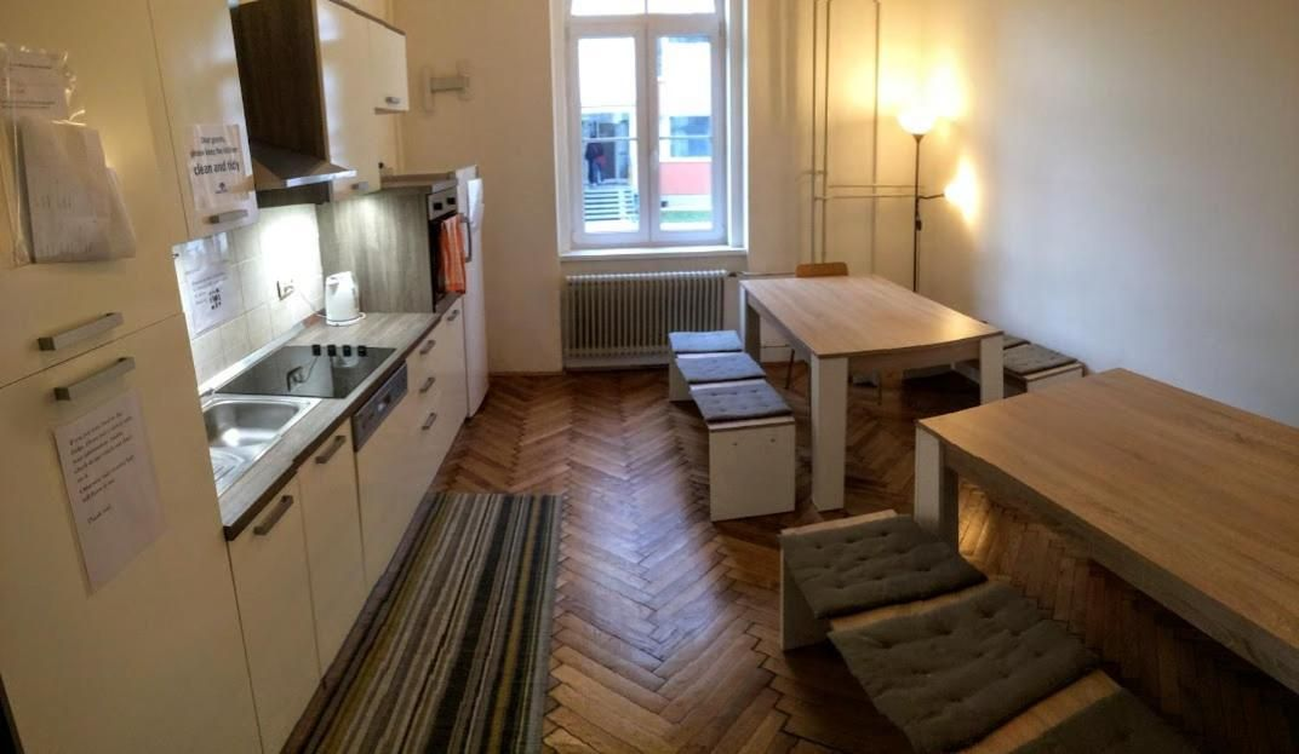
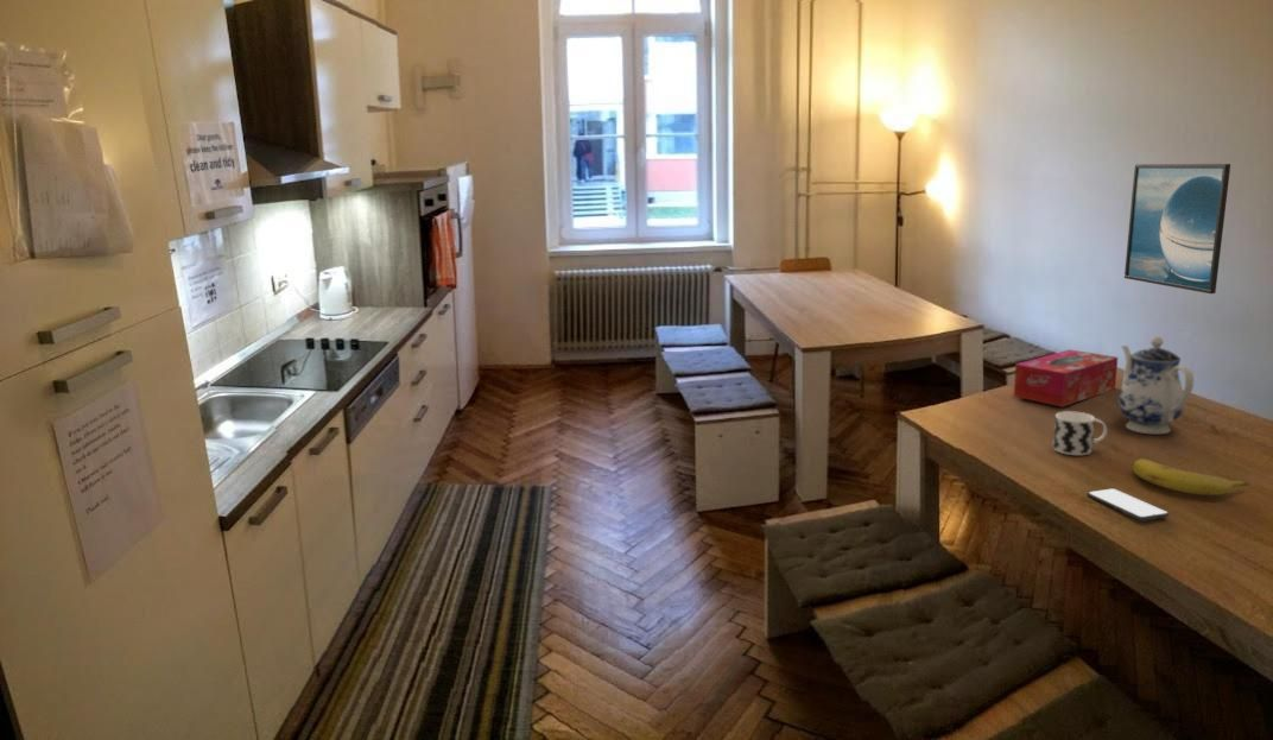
+ cup [1052,410,1108,456]
+ smartphone [1087,487,1170,523]
+ teapot [1116,335,1195,436]
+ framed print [1123,163,1231,295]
+ tissue box [1013,348,1119,407]
+ fruit [1132,457,1252,497]
